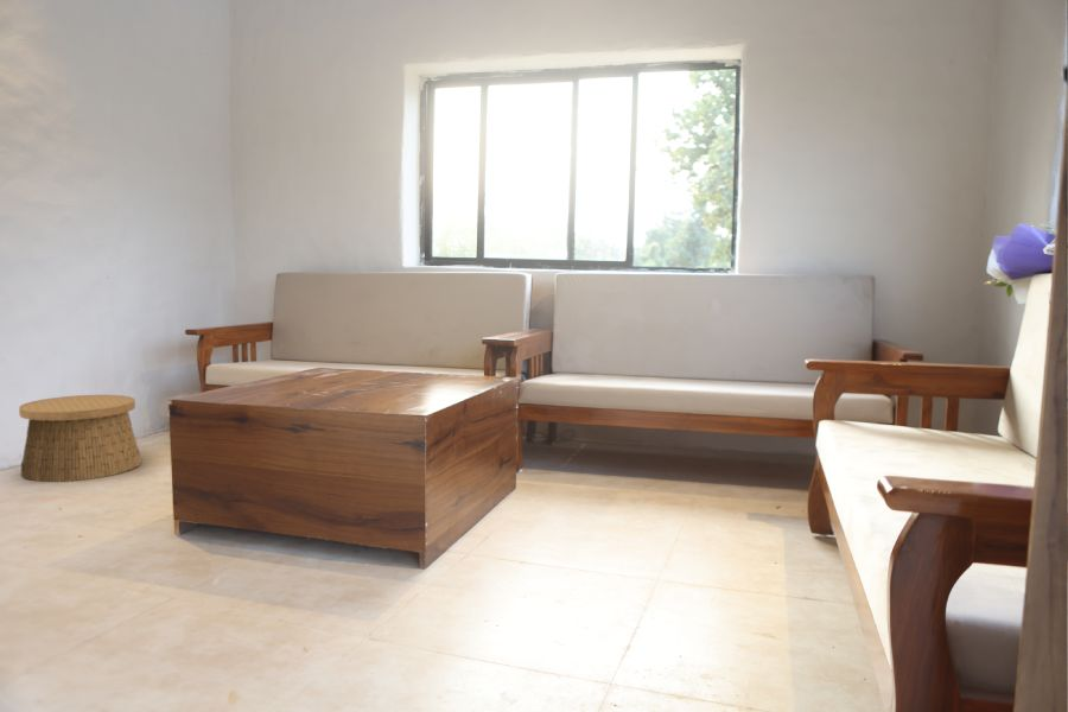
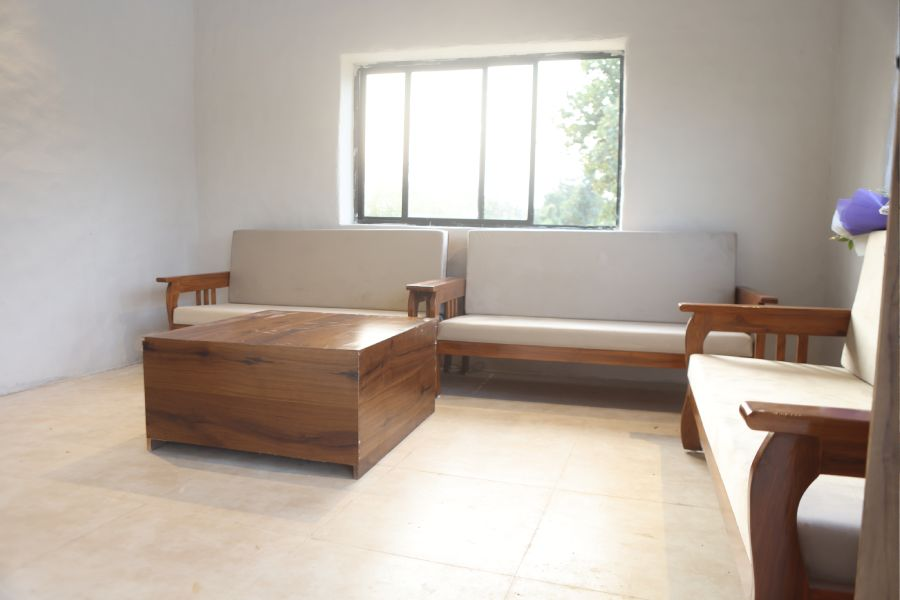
- basket [18,394,142,483]
